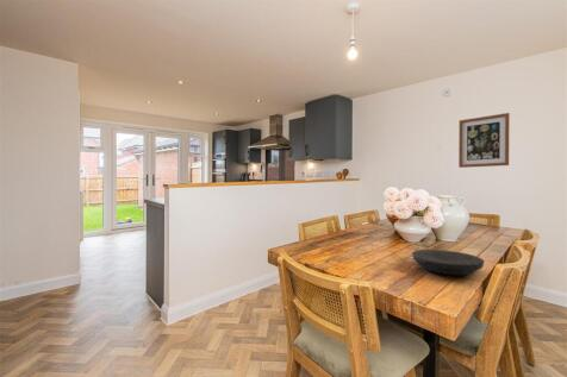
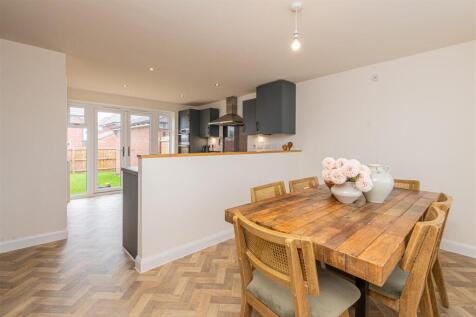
- plate [411,249,486,276]
- wall art [457,112,511,169]
